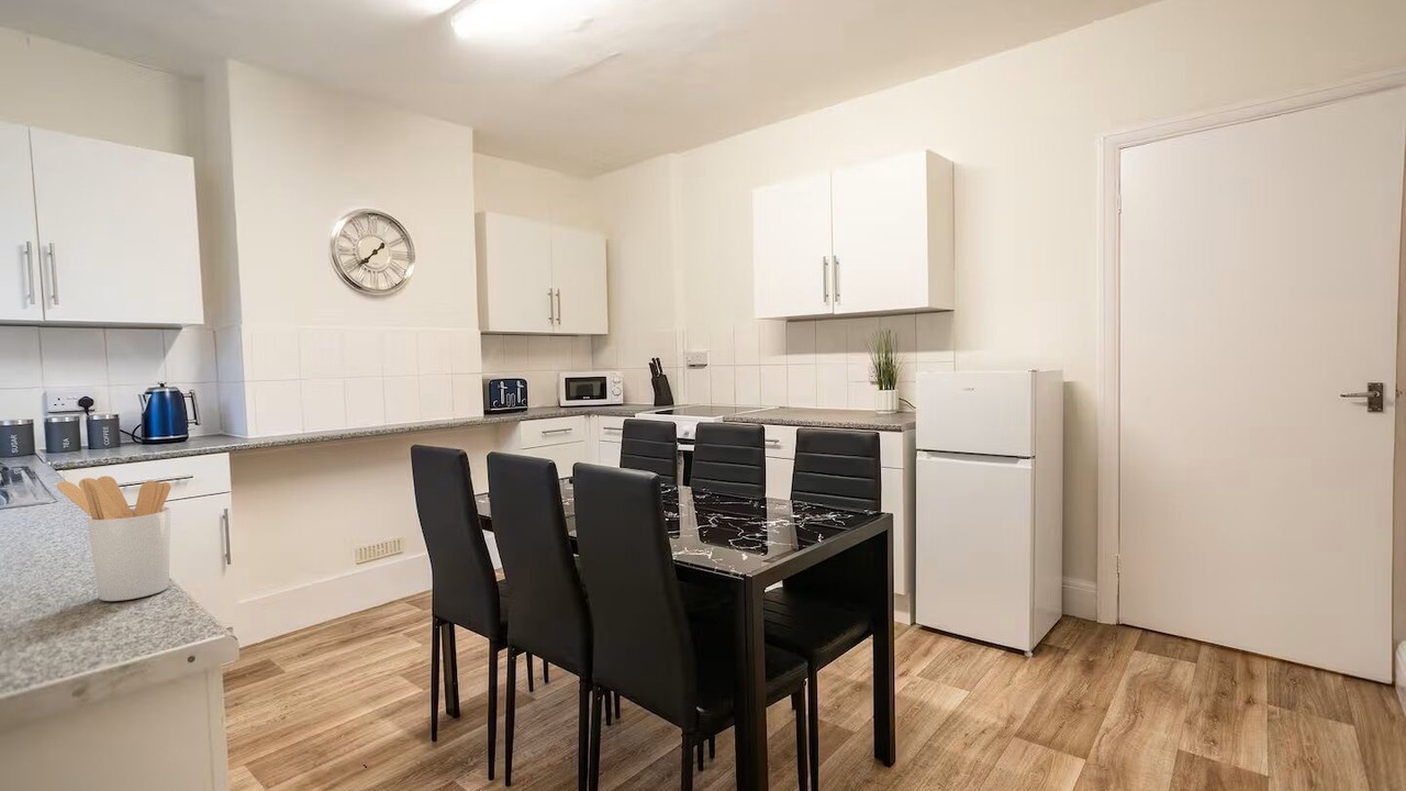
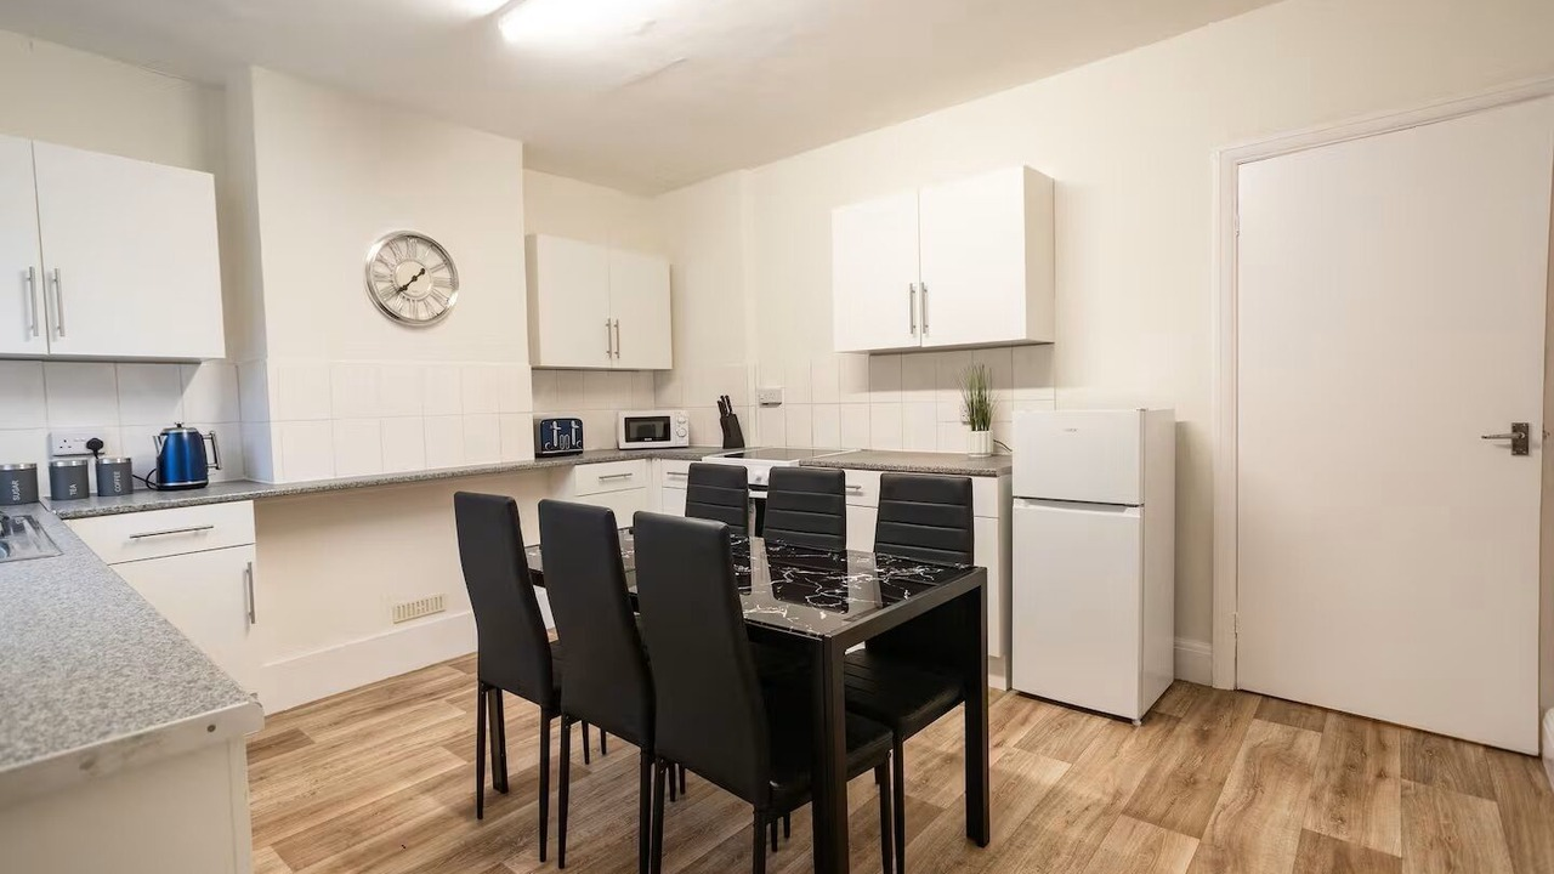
- utensil holder [56,475,171,602]
